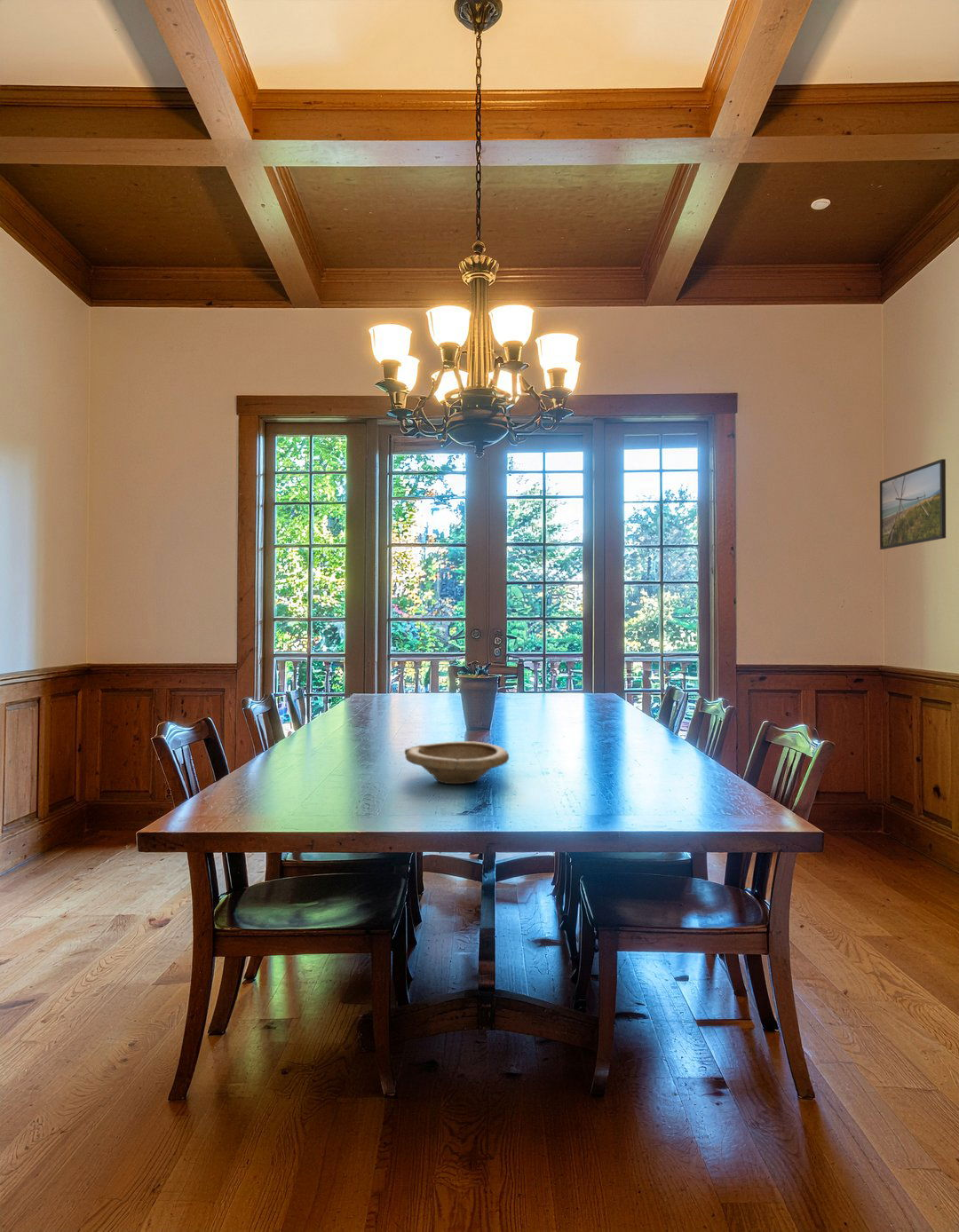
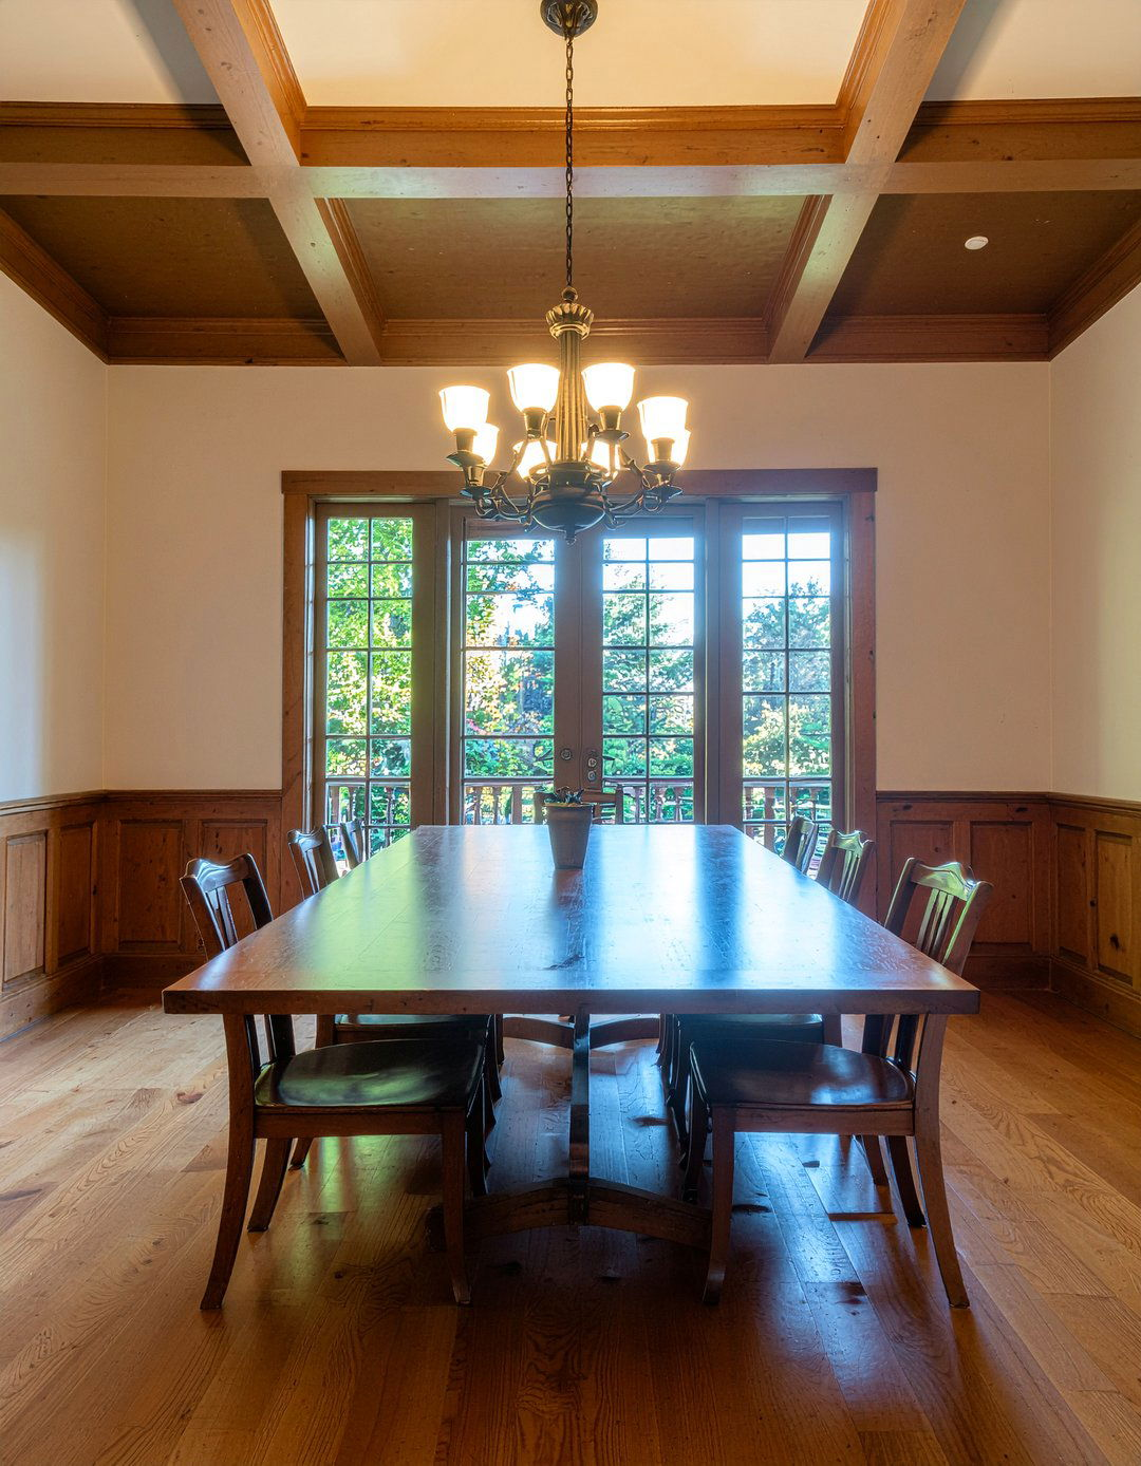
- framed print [879,458,947,550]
- bowl [404,740,510,785]
